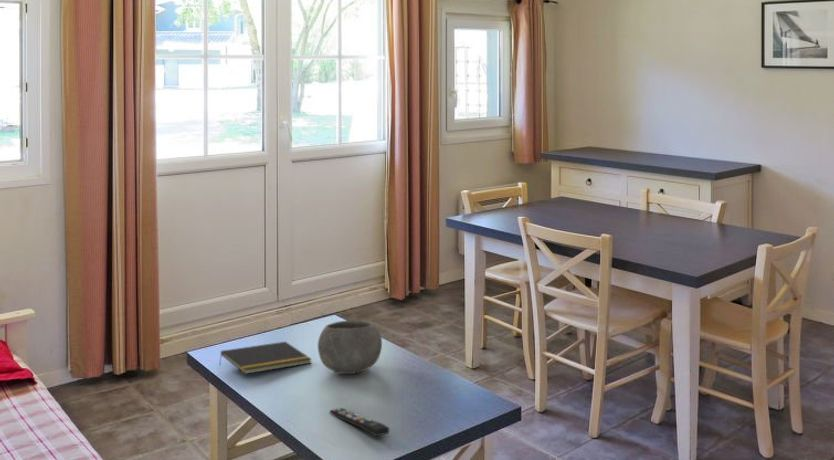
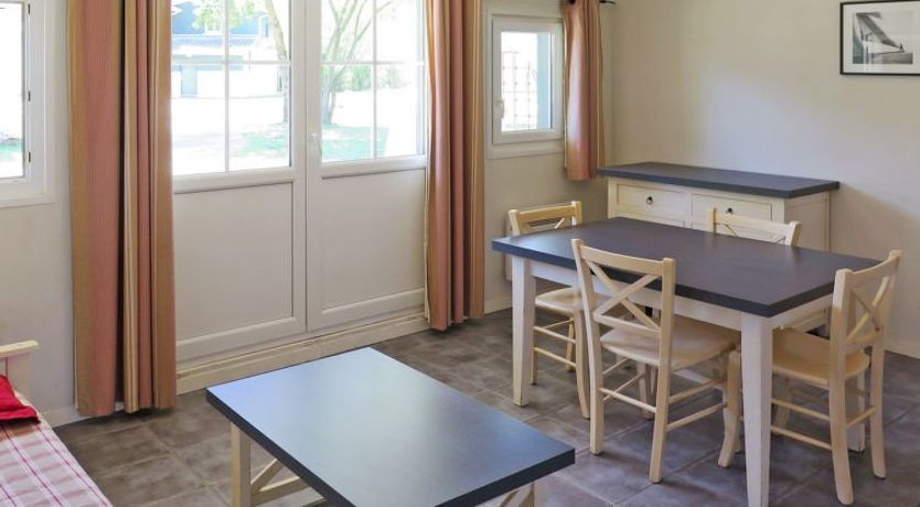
- notepad [218,341,313,375]
- bowl [317,319,383,375]
- remote control [329,407,390,437]
